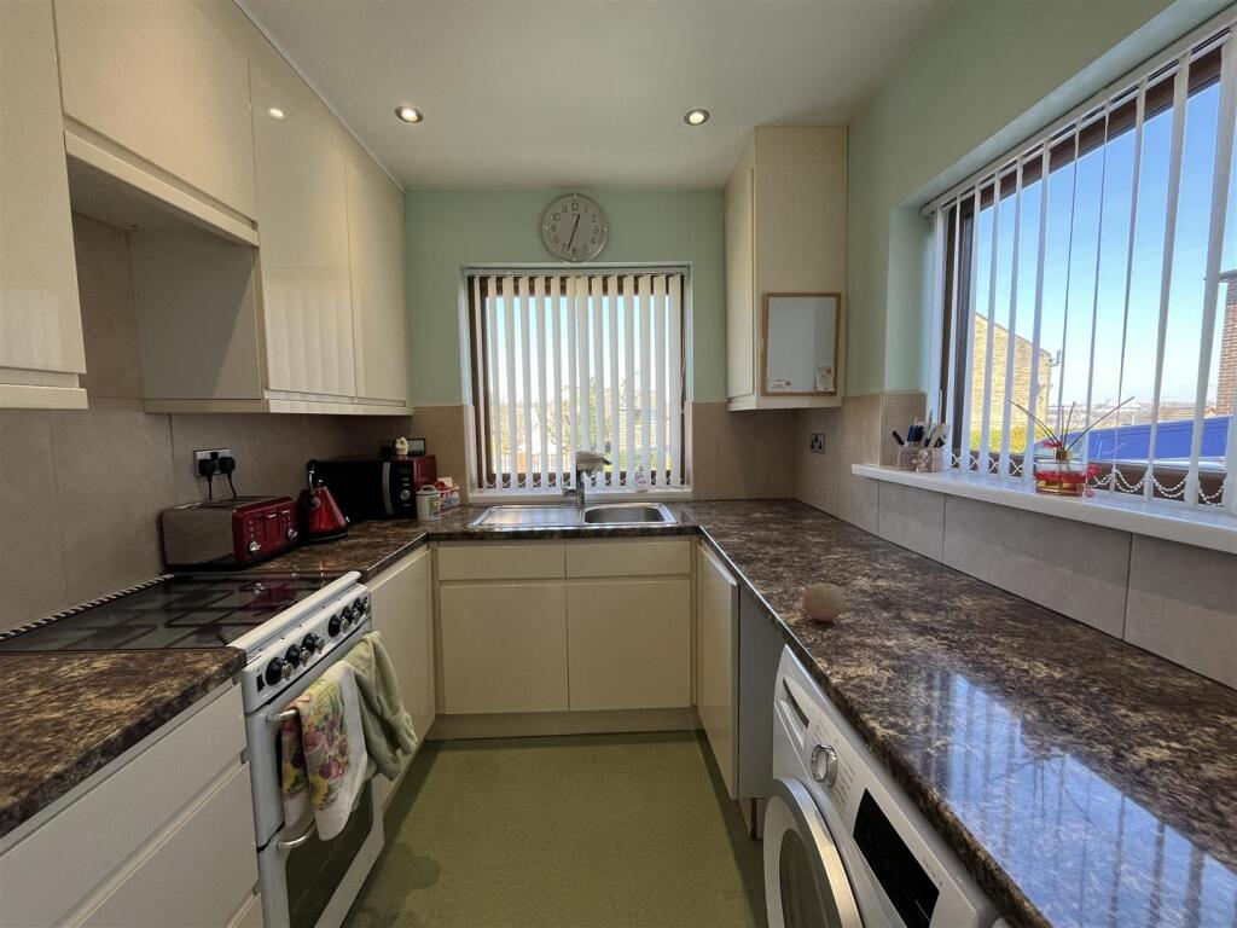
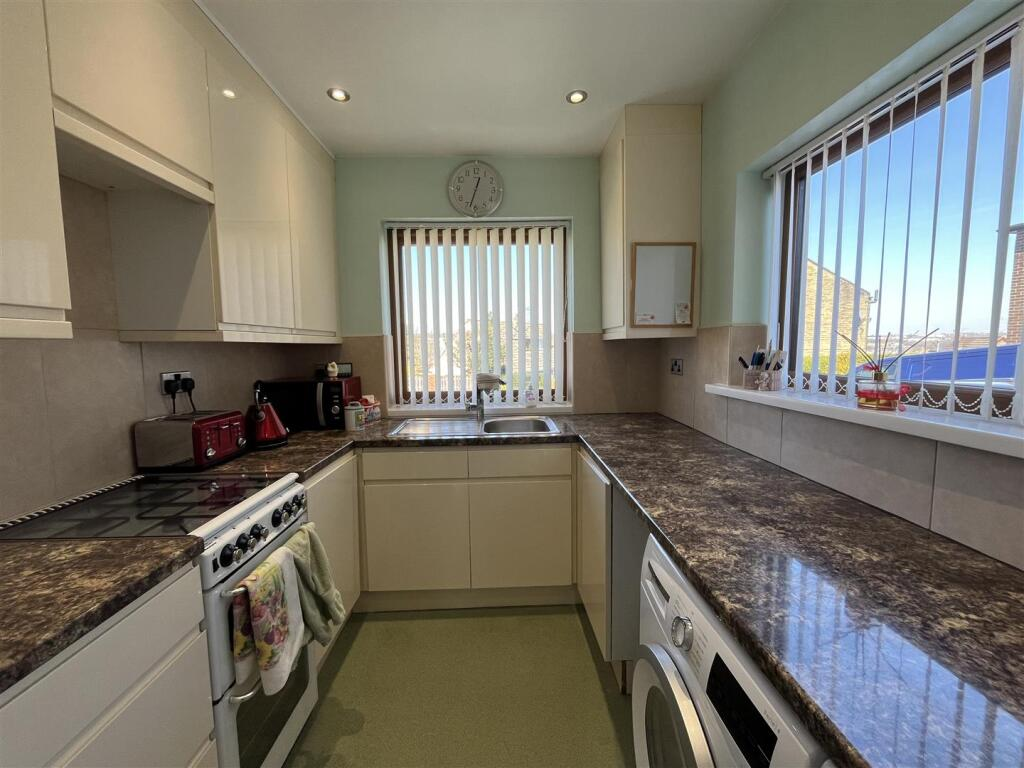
- fruit [802,581,846,622]
